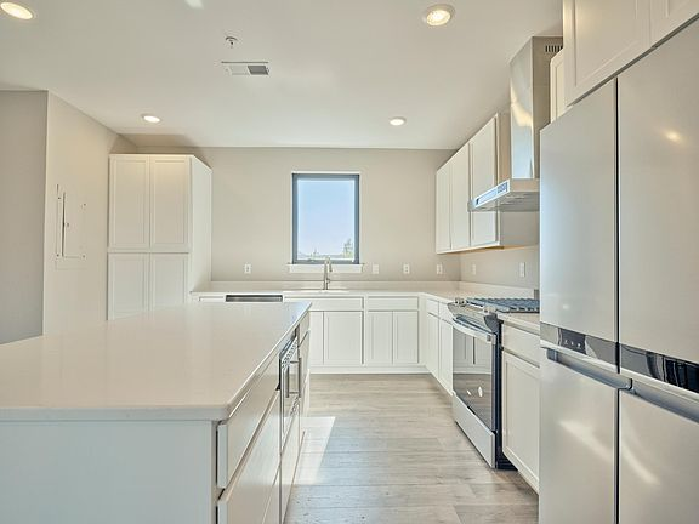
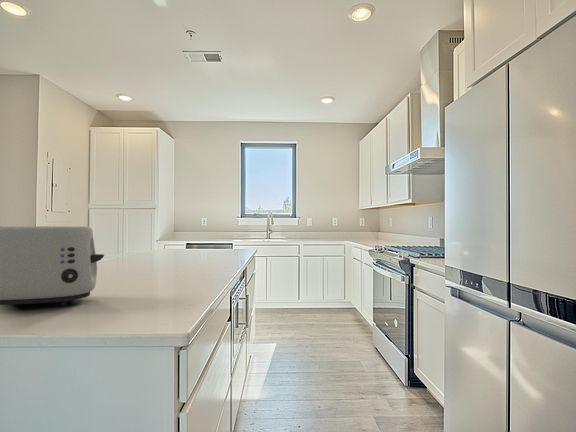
+ toaster [0,225,105,307]
